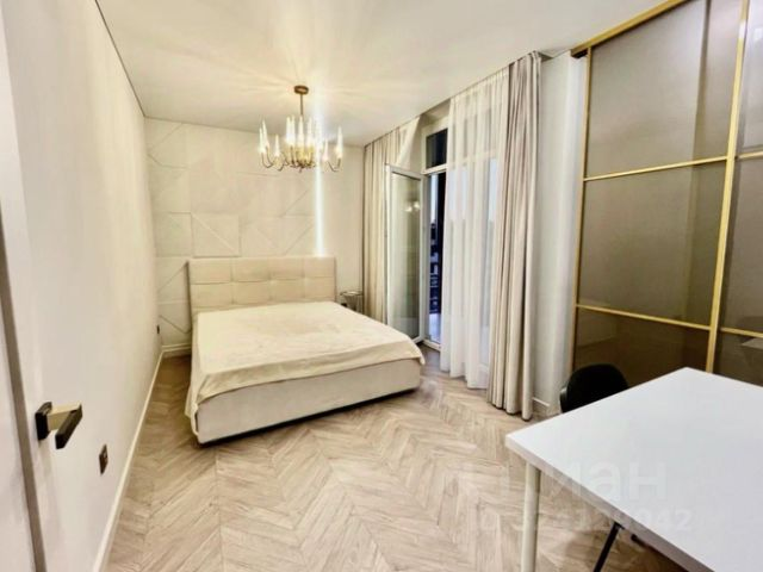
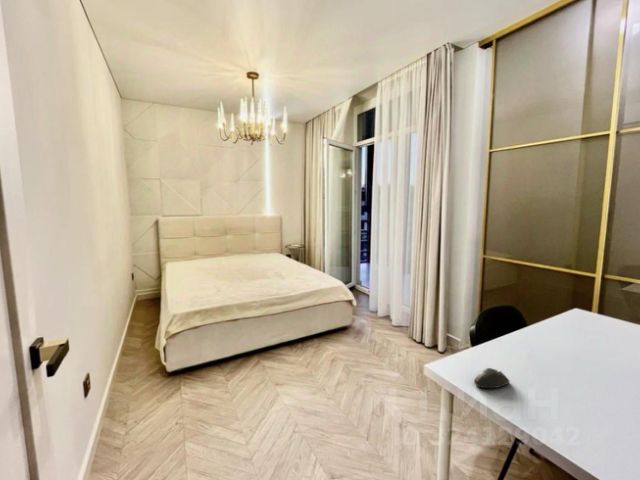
+ mouse [473,367,510,389]
